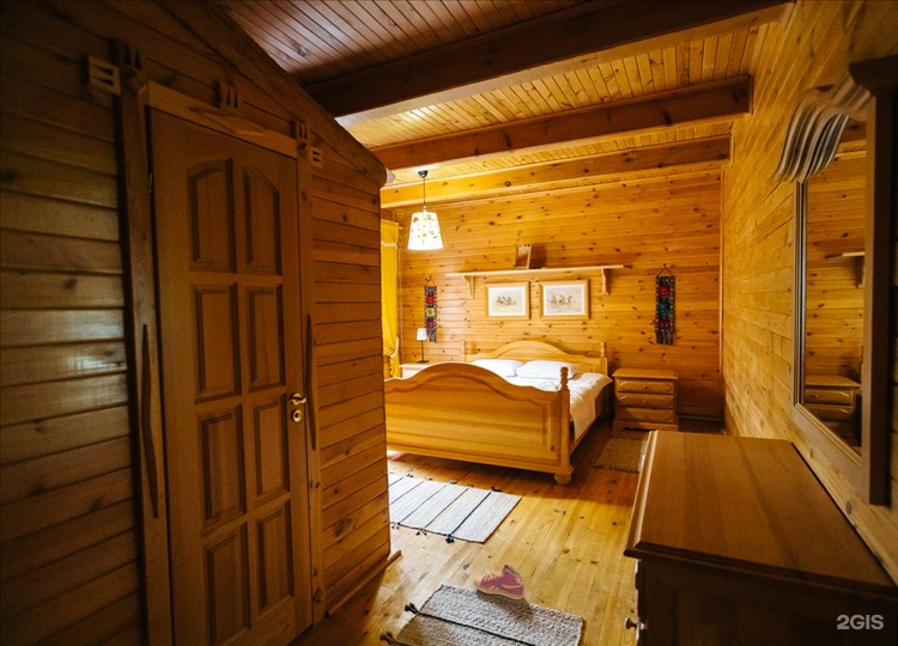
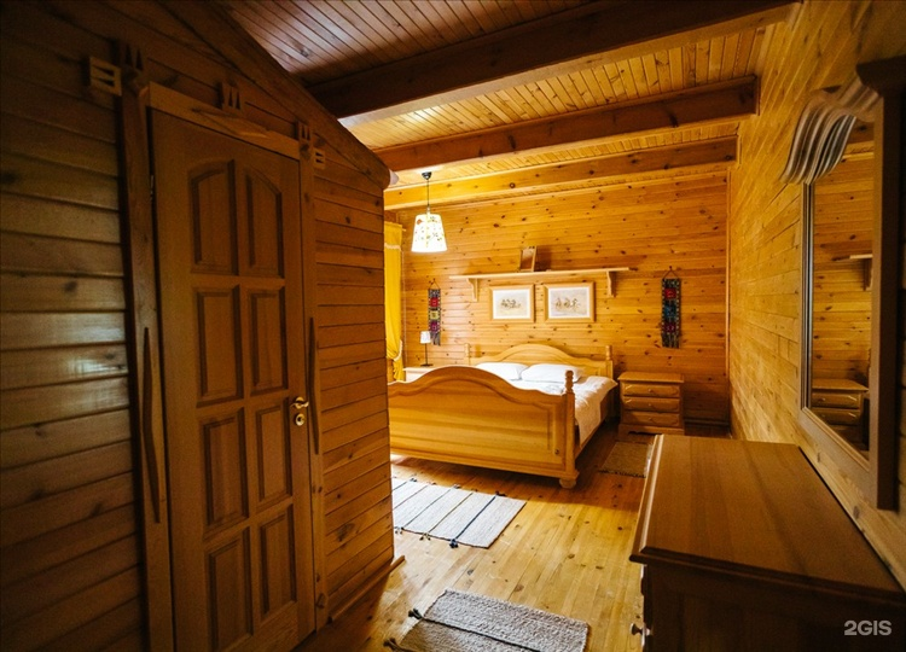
- sneaker [473,563,524,601]
